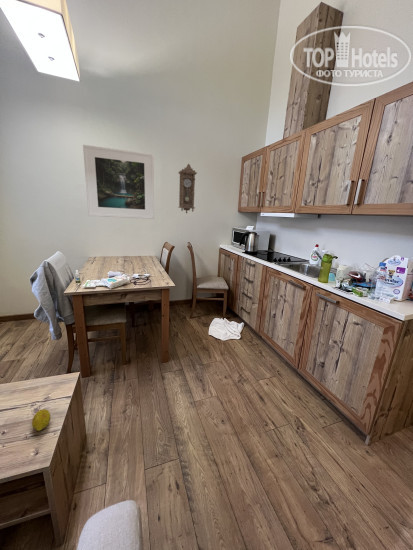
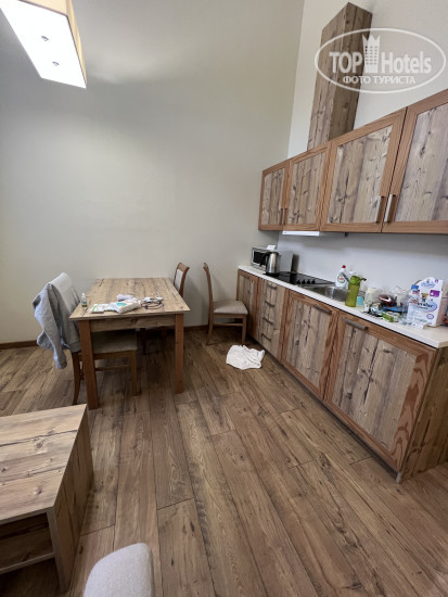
- pendulum clock [177,163,198,215]
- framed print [82,144,155,220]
- fruit [31,408,52,432]
